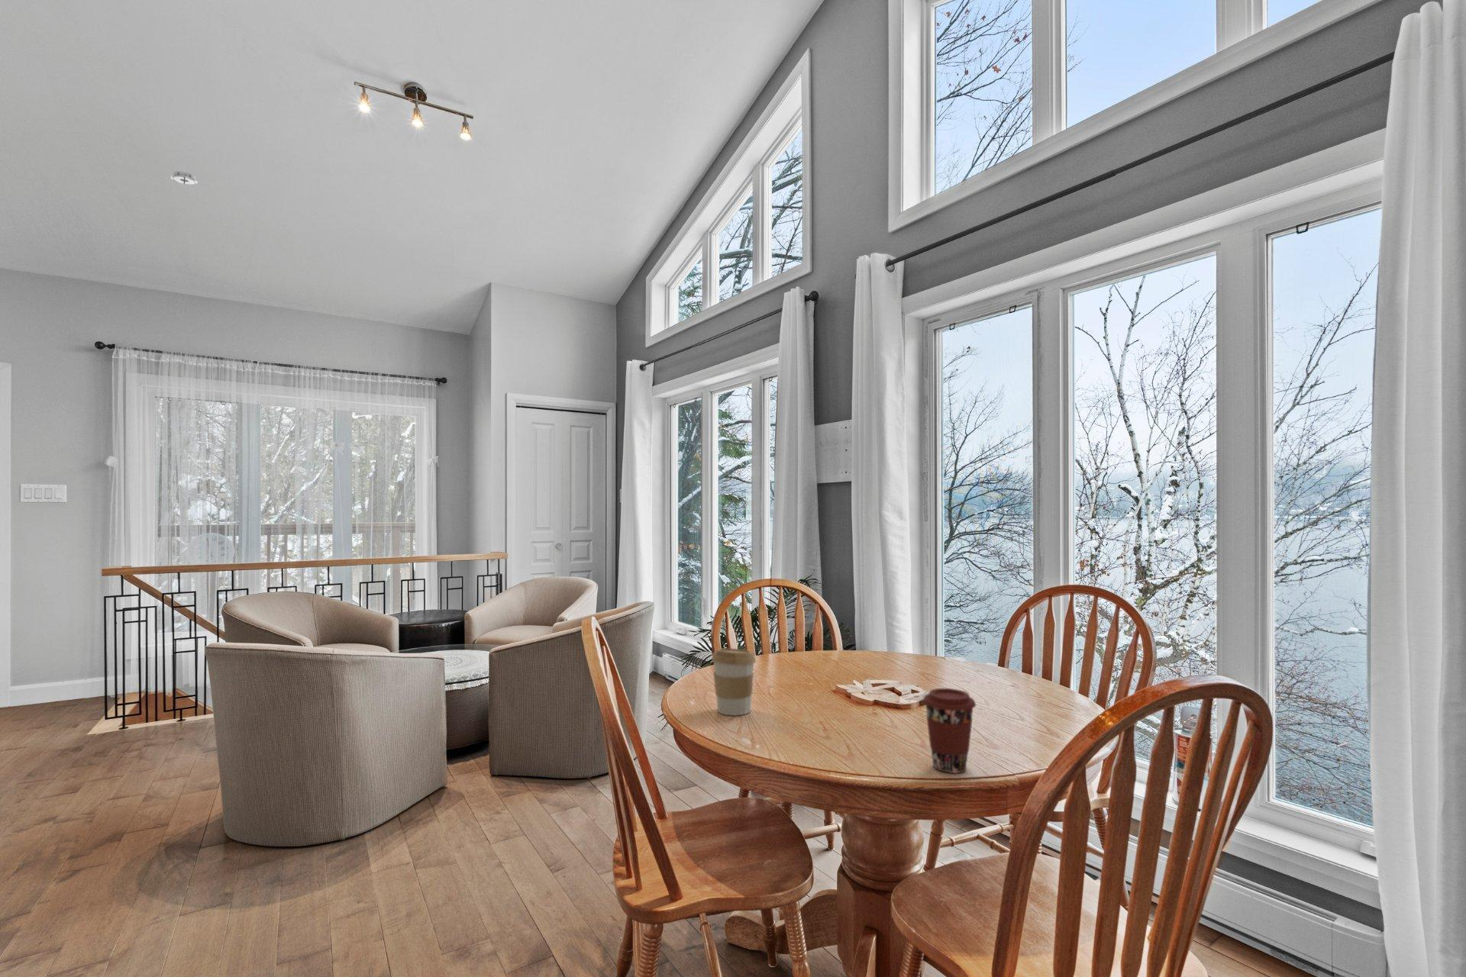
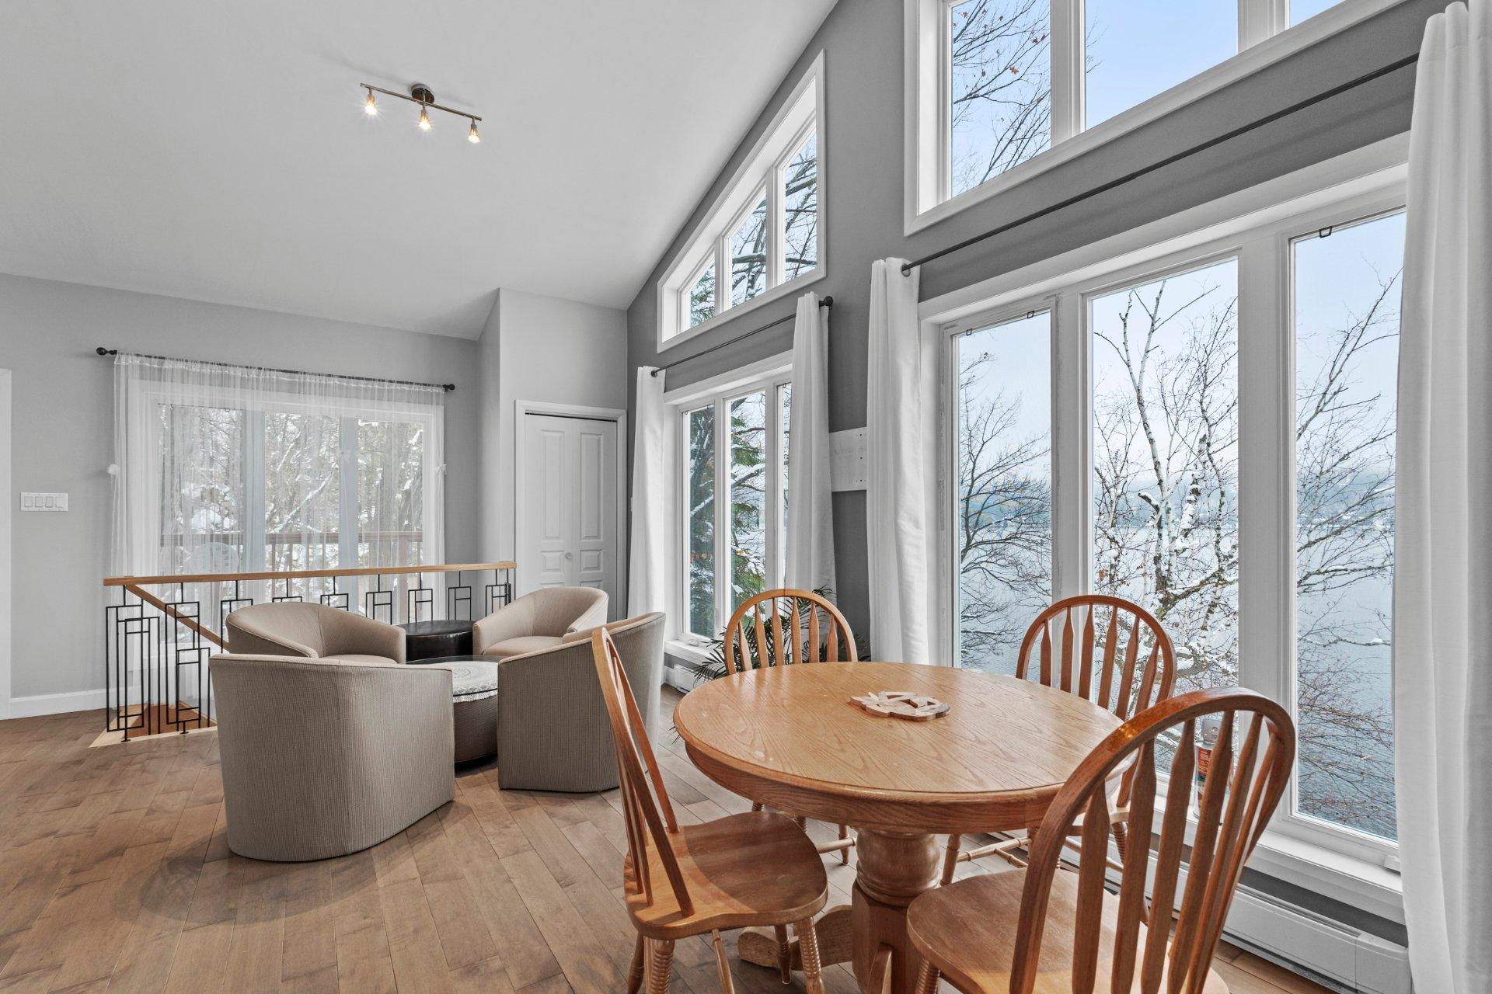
- coffee cup [711,648,757,716]
- coffee cup [922,688,976,774]
- smoke detector [169,170,199,184]
